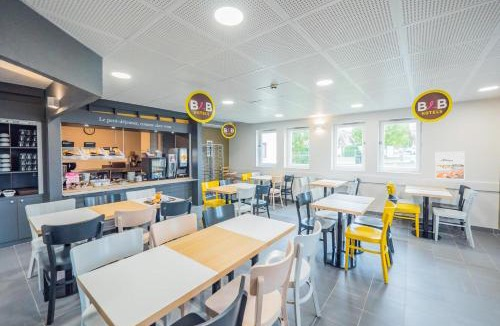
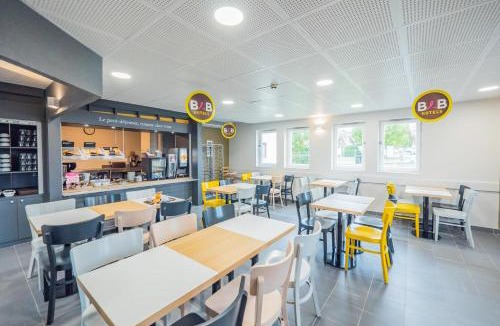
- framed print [434,151,466,180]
